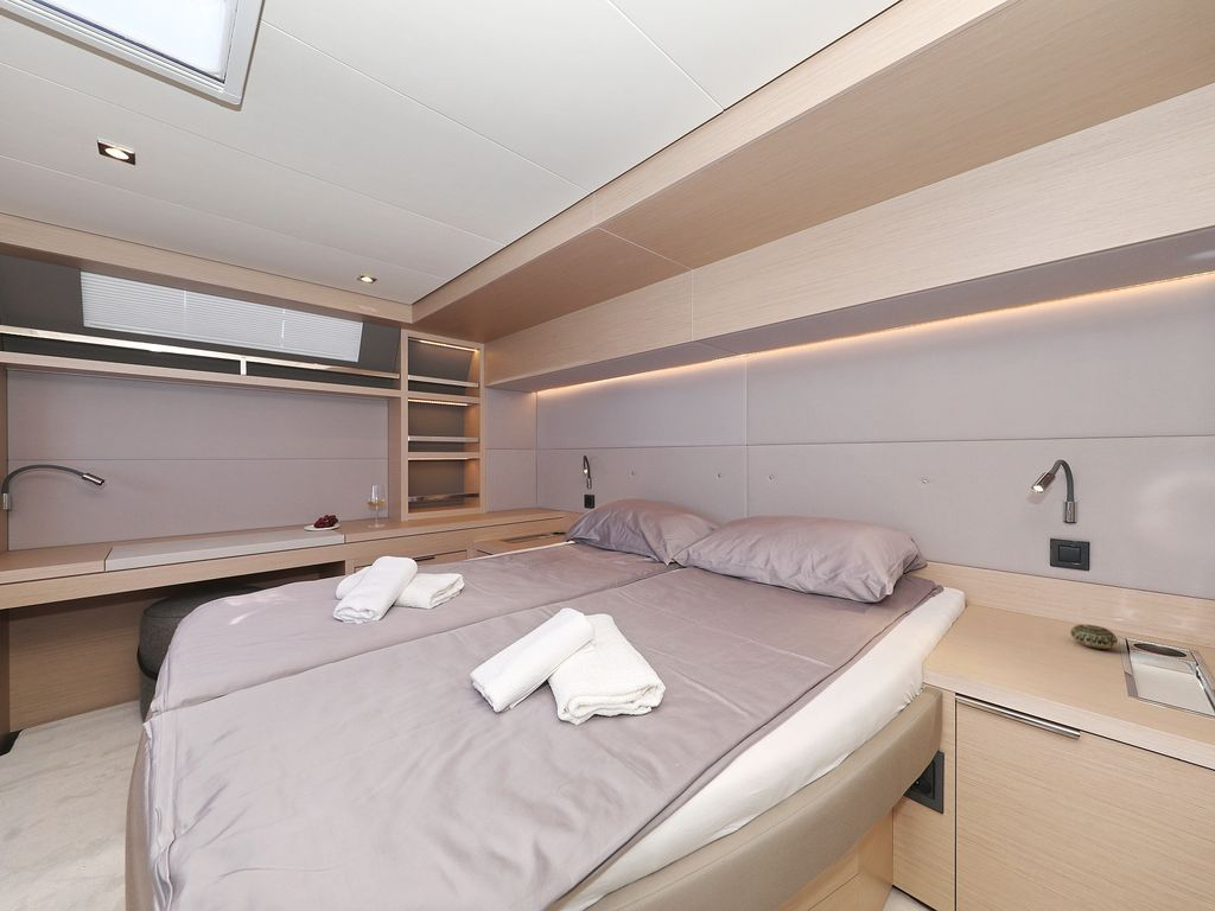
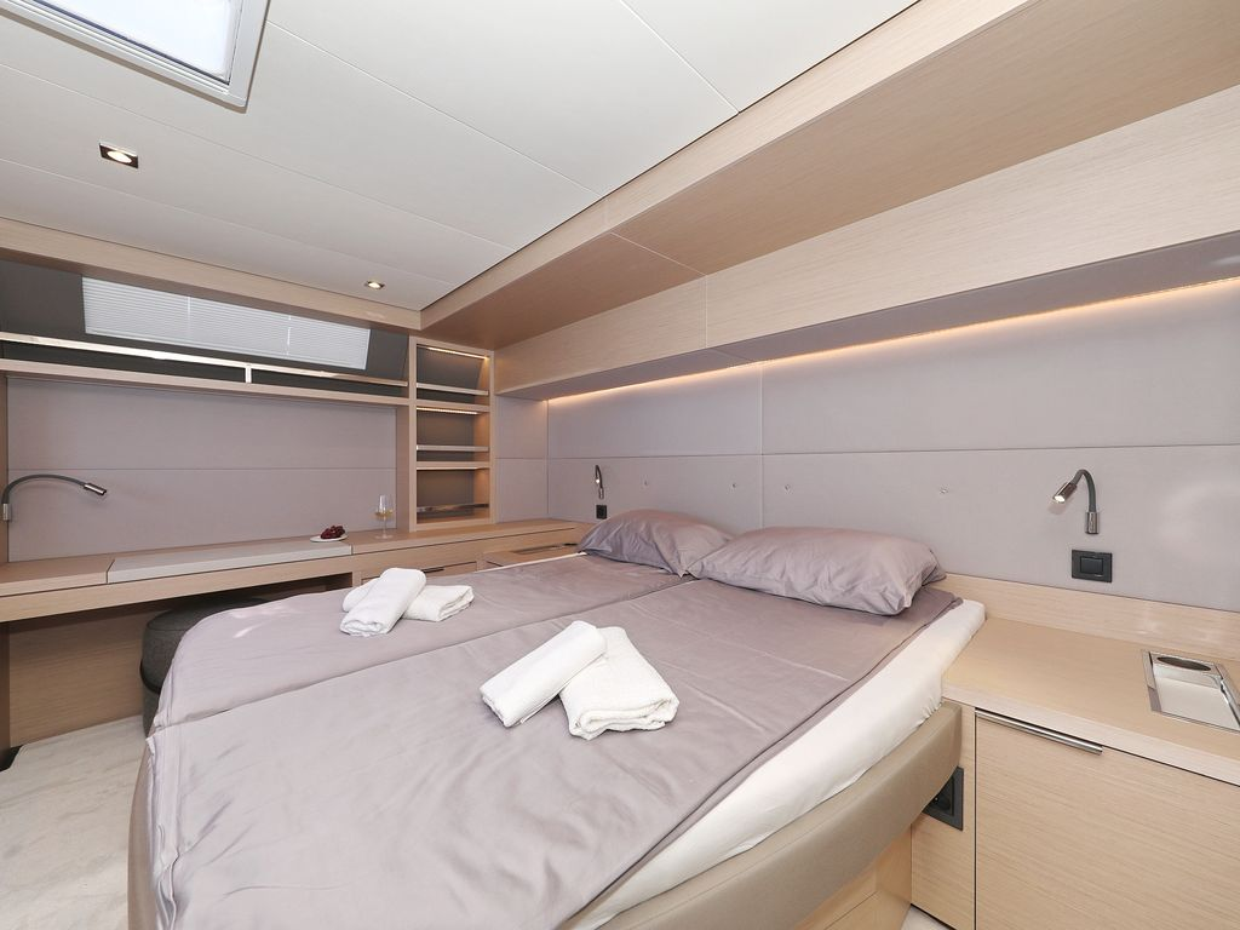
- decorative ball [1069,624,1119,650]
